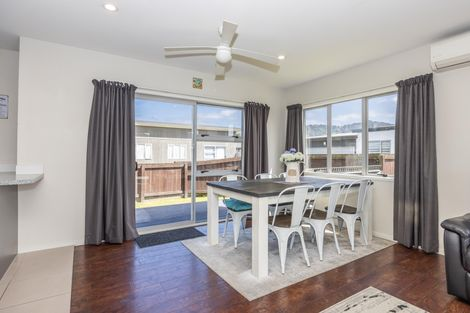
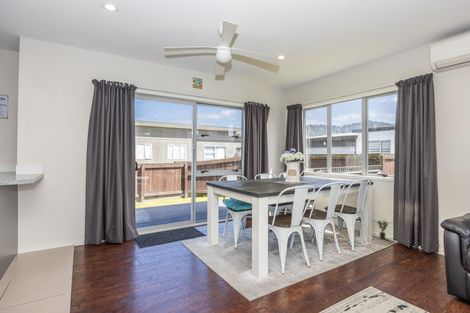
+ potted plant [373,219,394,240]
